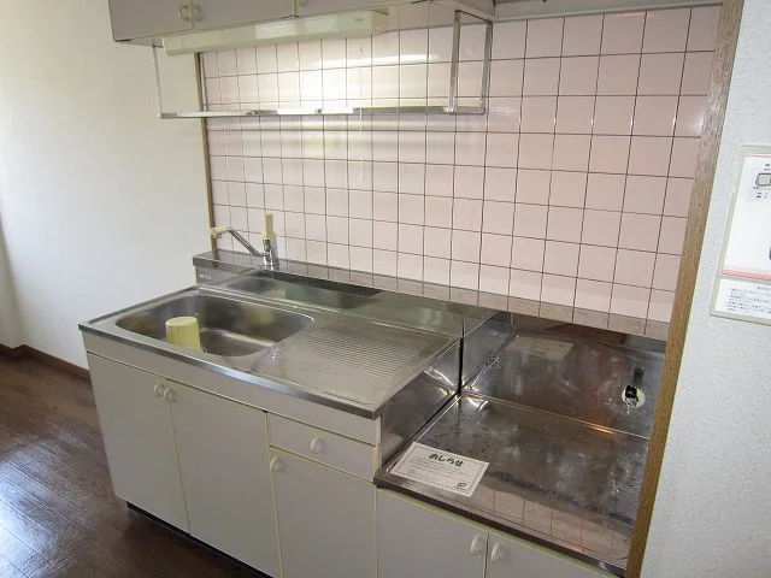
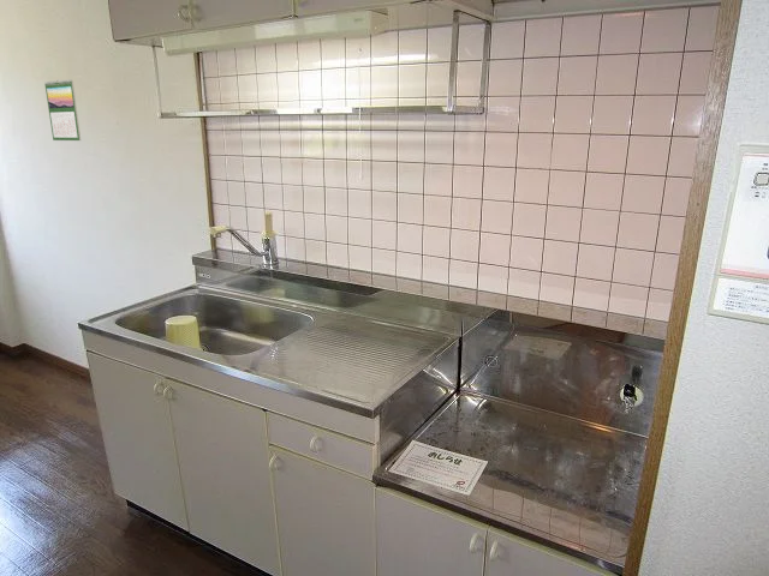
+ calendar [43,78,82,142]
